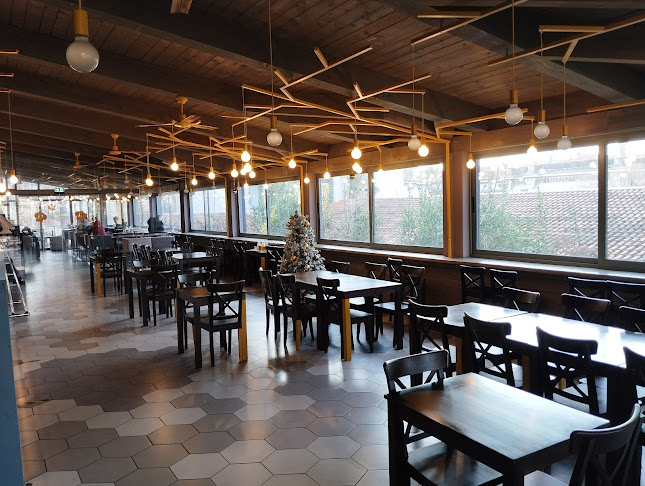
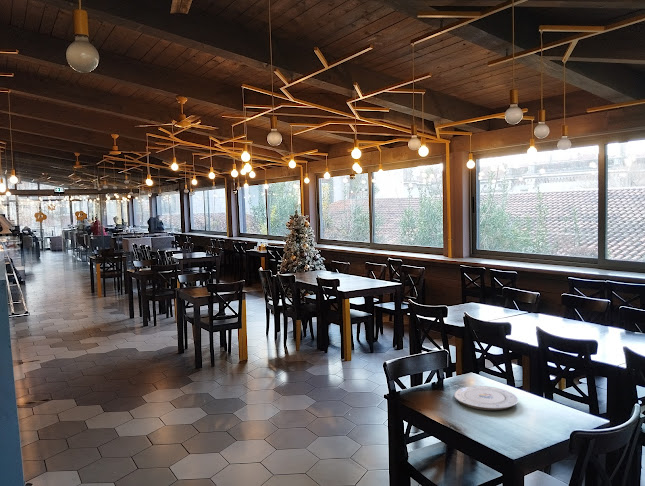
+ plate [453,385,519,411]
